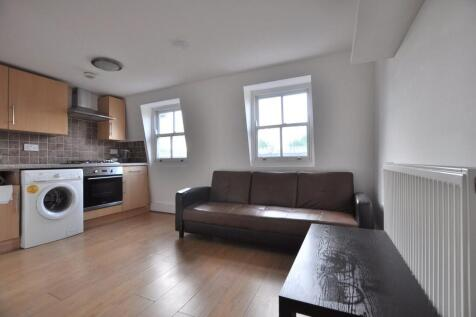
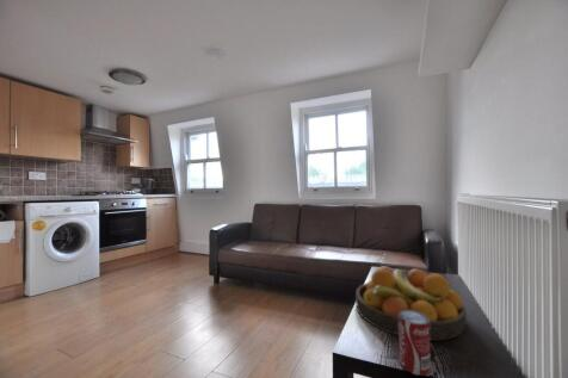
+ fruit bowl [354,265,468,342]
+ beverage can [397,310,432,377]
